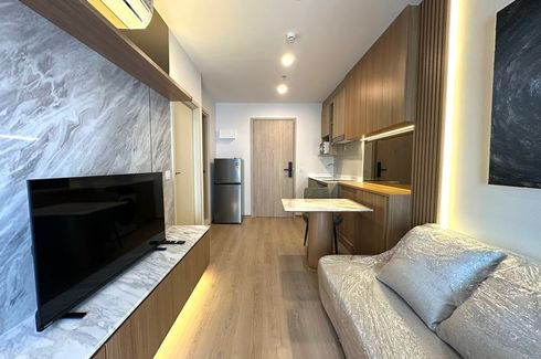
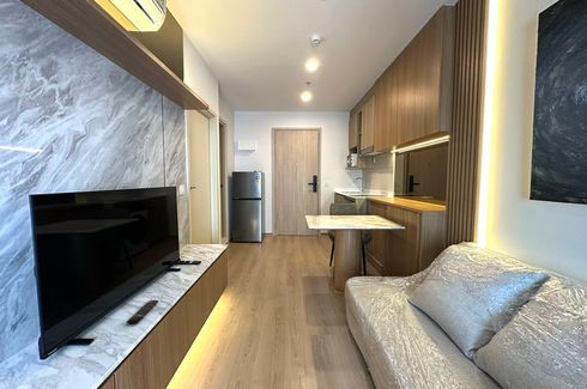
+ remote control [126,299,159,326]
